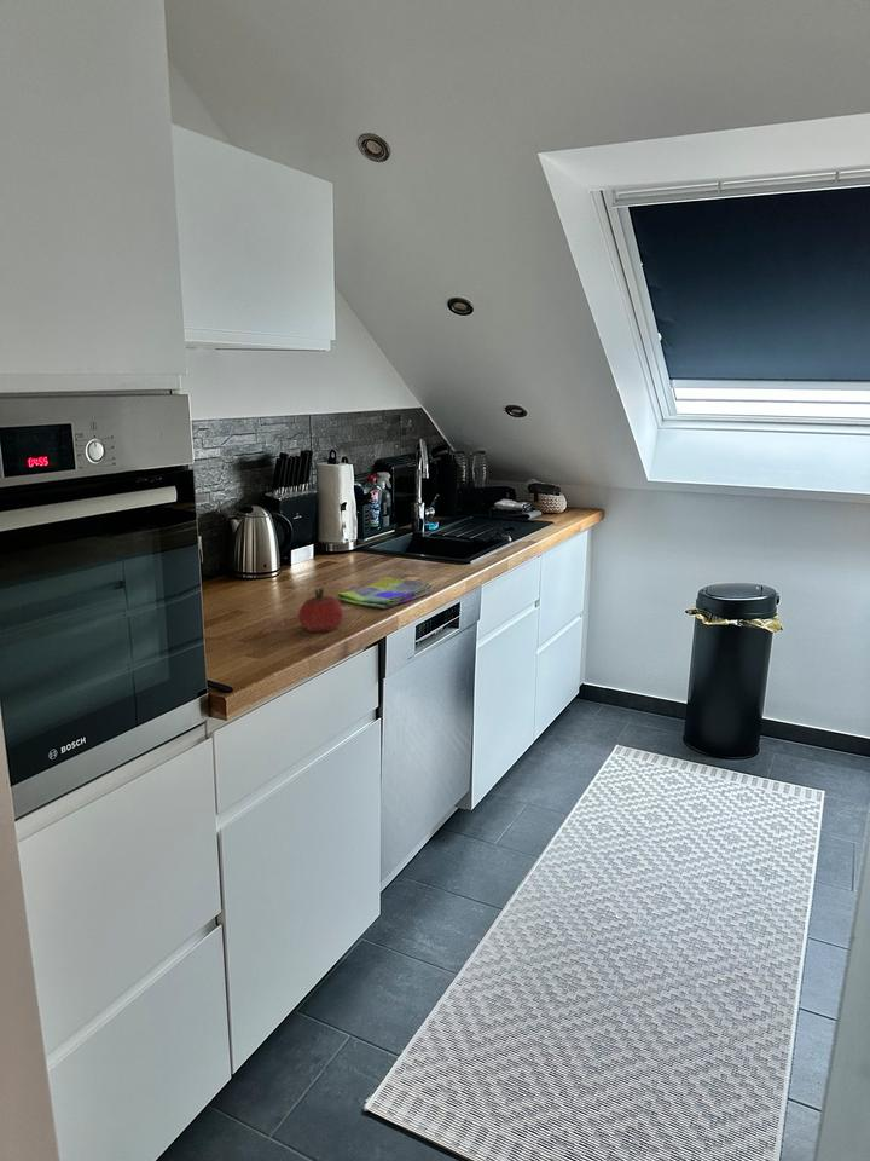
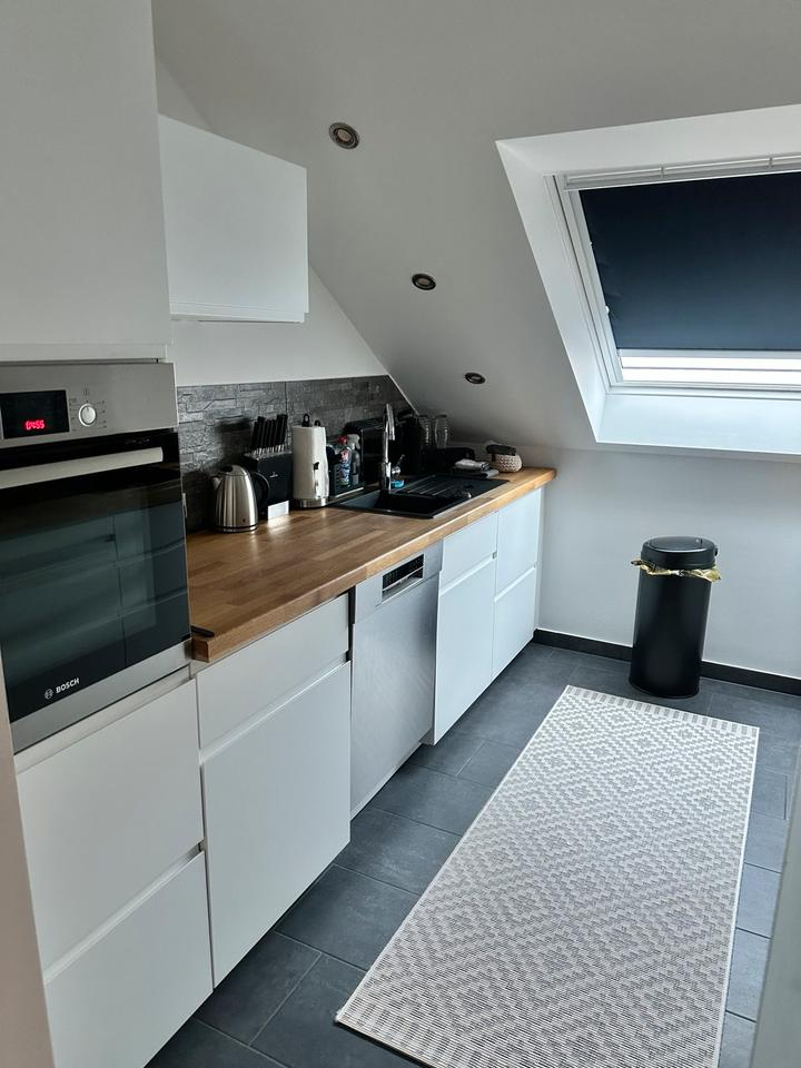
- fruit [297,587,344,633]
- dish towel [336,576,435,610]
